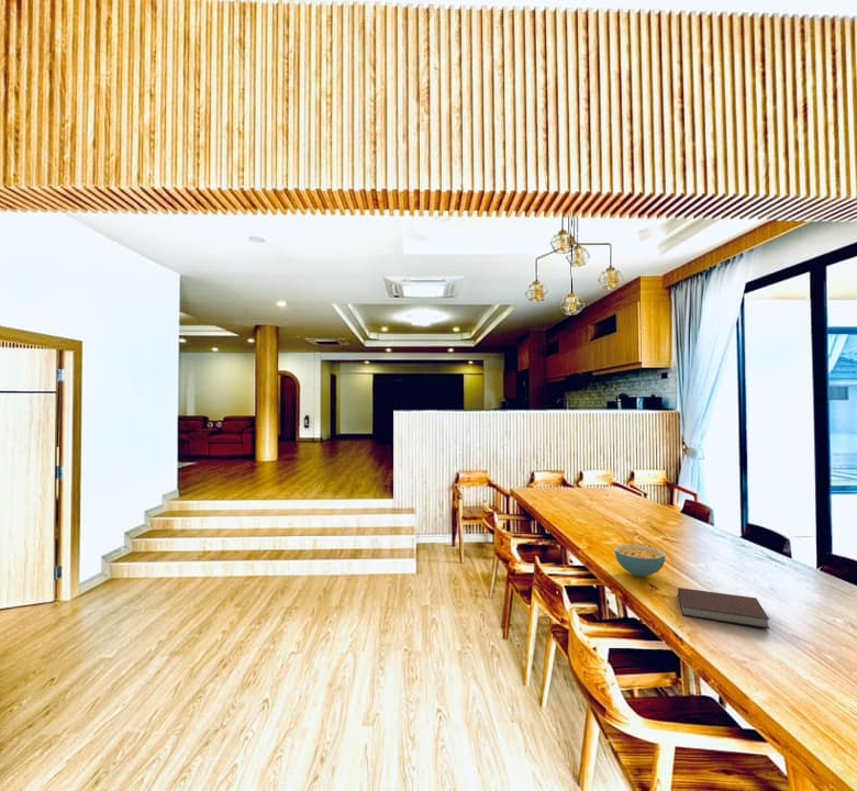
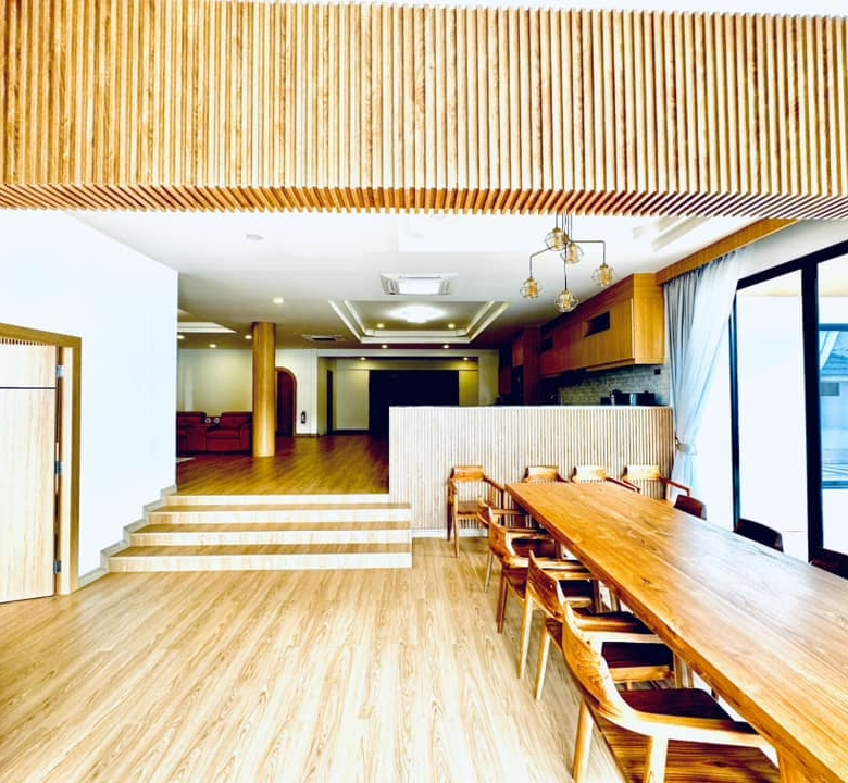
- notebook [677,587,770,630]
- cereal bowl [614,544,667,578]
